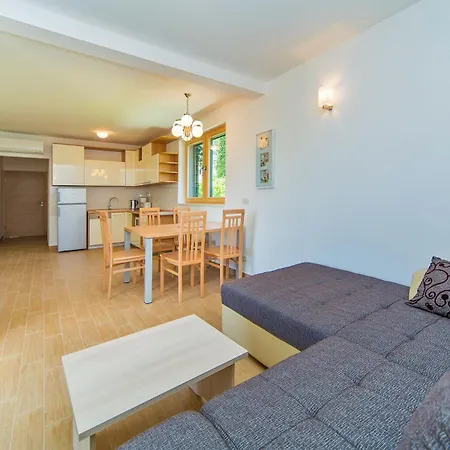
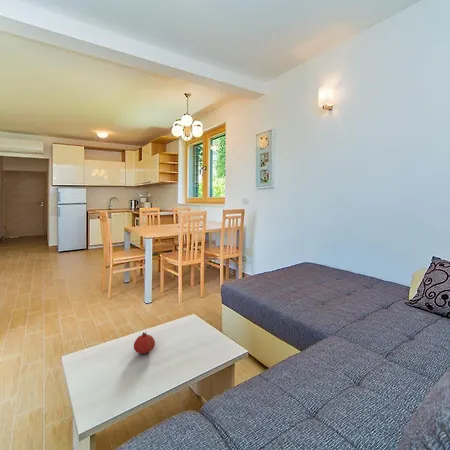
+ fruit [133,331,156,355]
